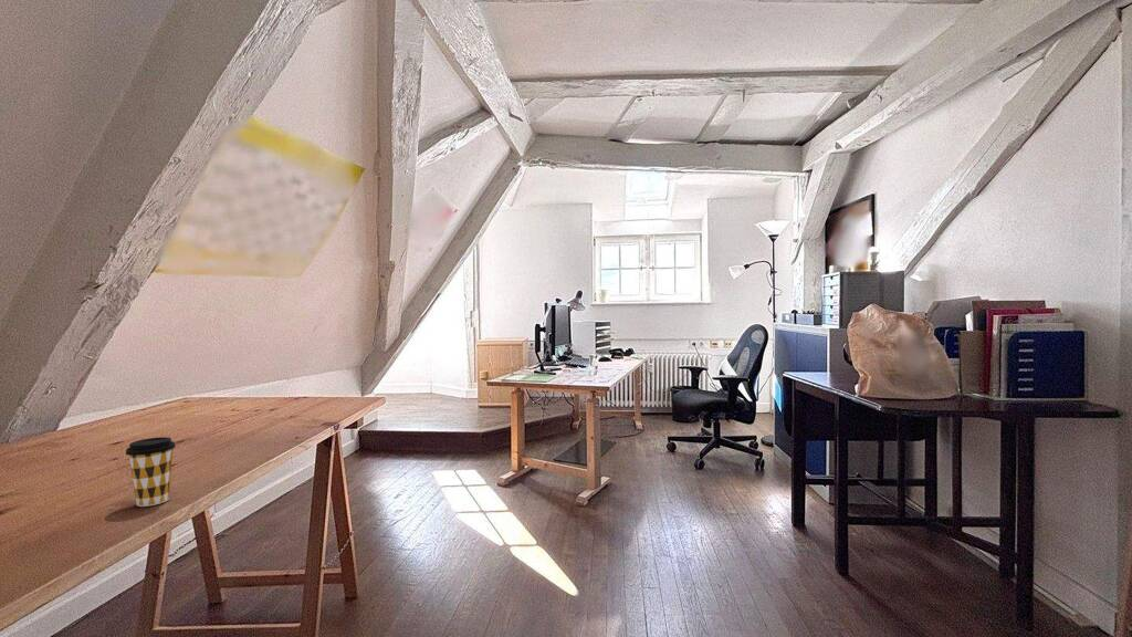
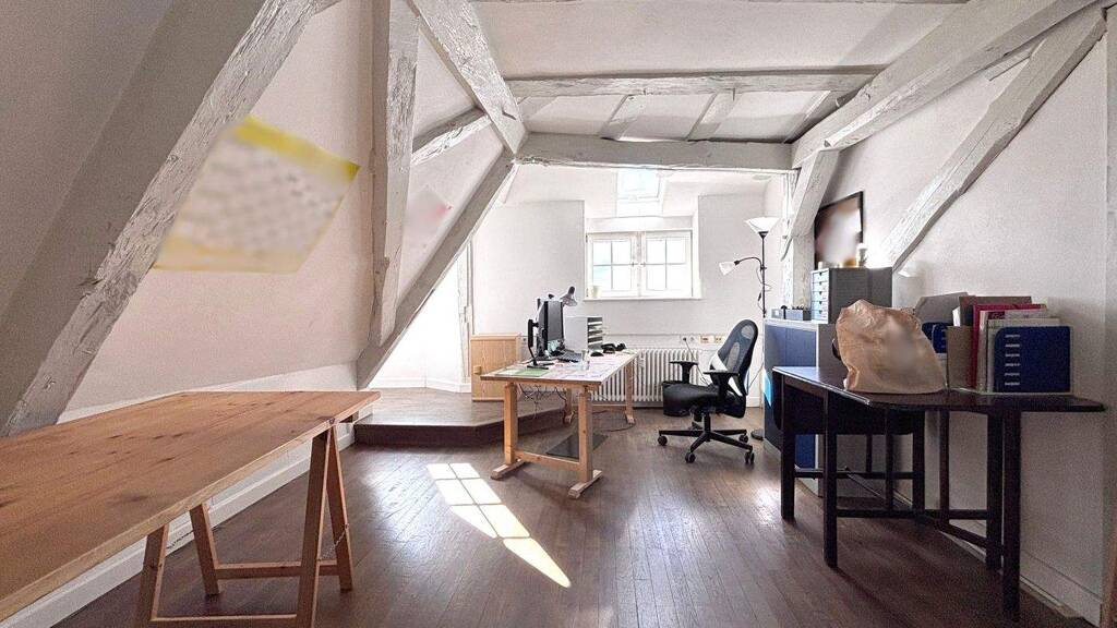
- coffee cup [125,436,177,508]
